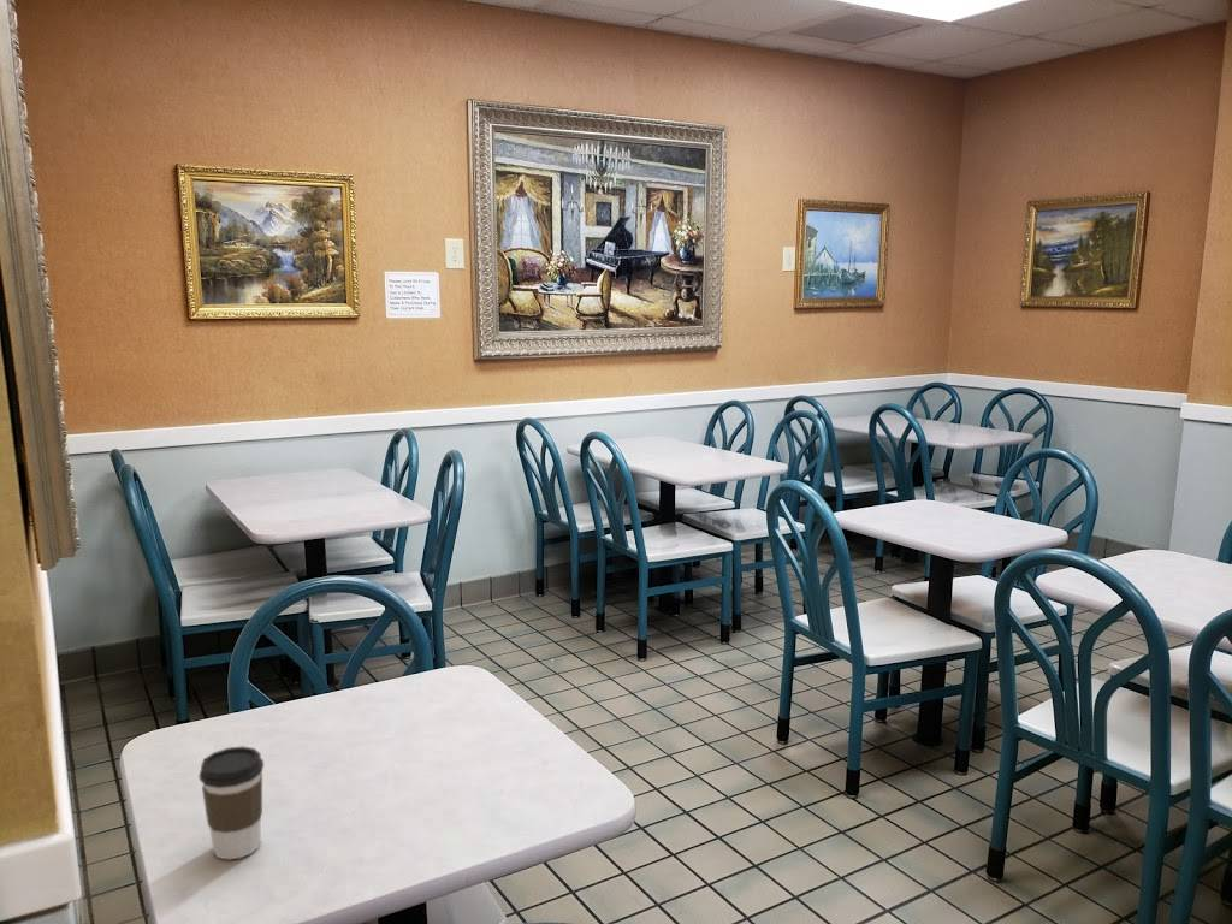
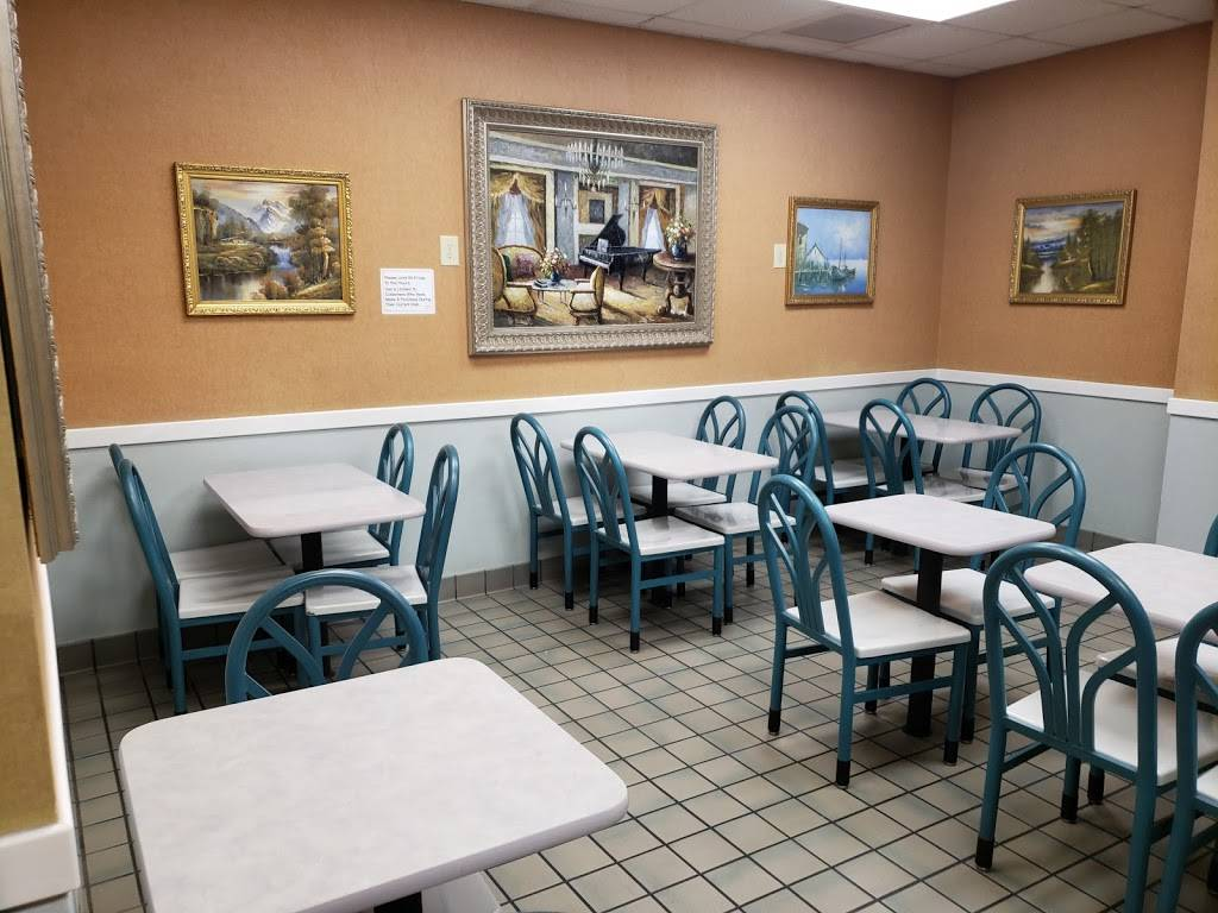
- coffee cup [199,745,265,861]
